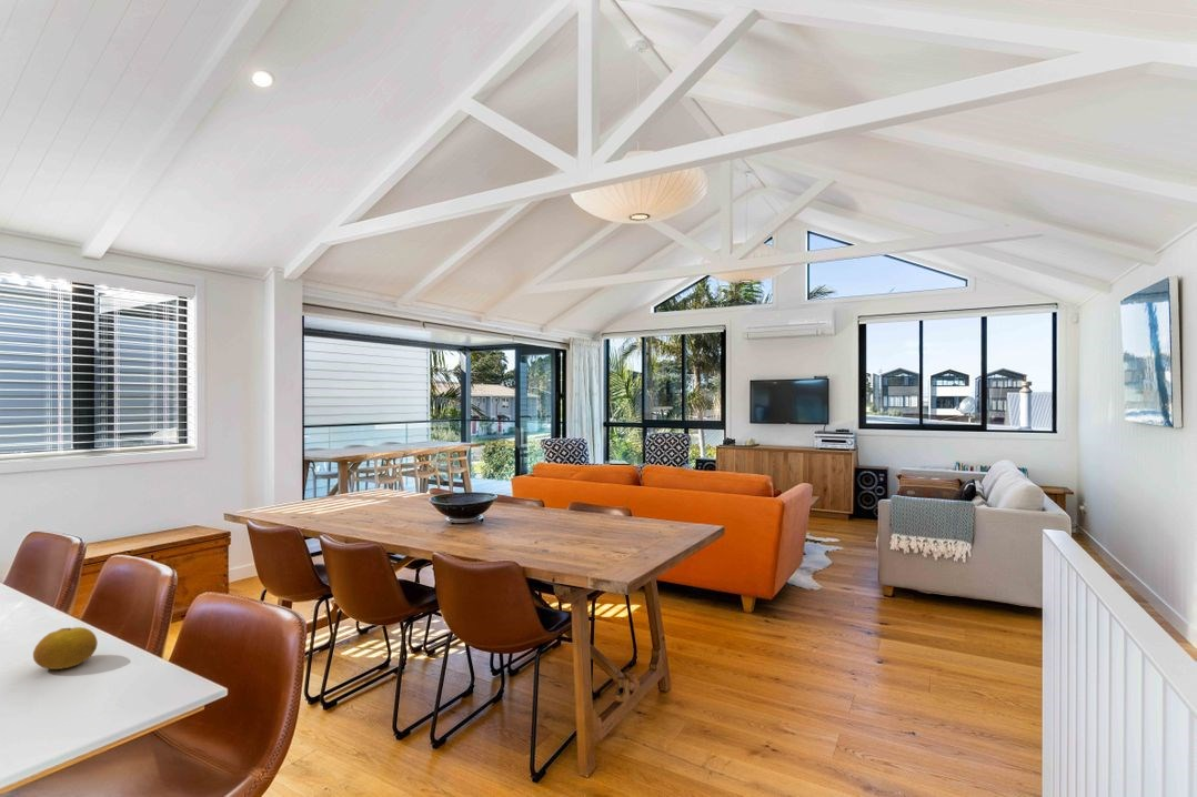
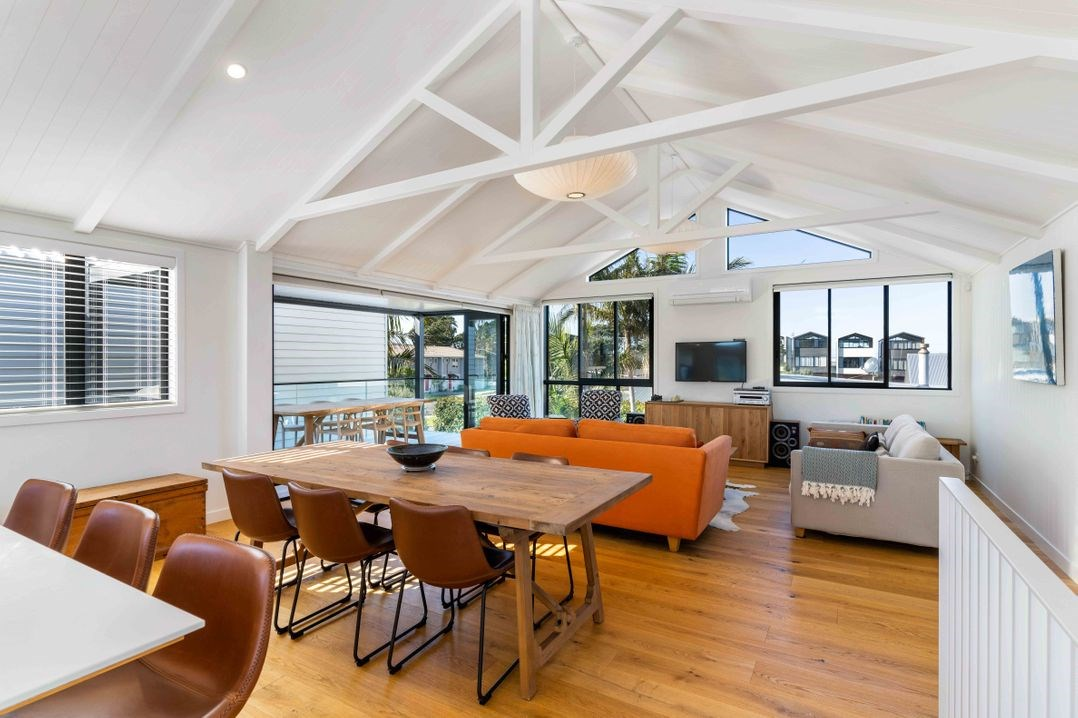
- fruit [32,626,99,670]
